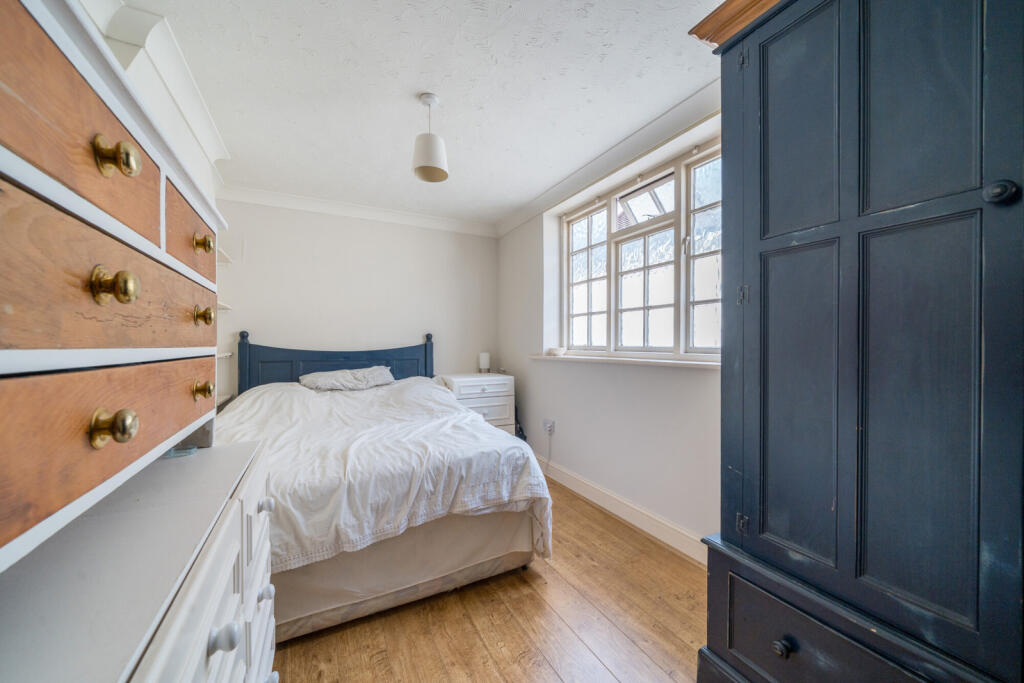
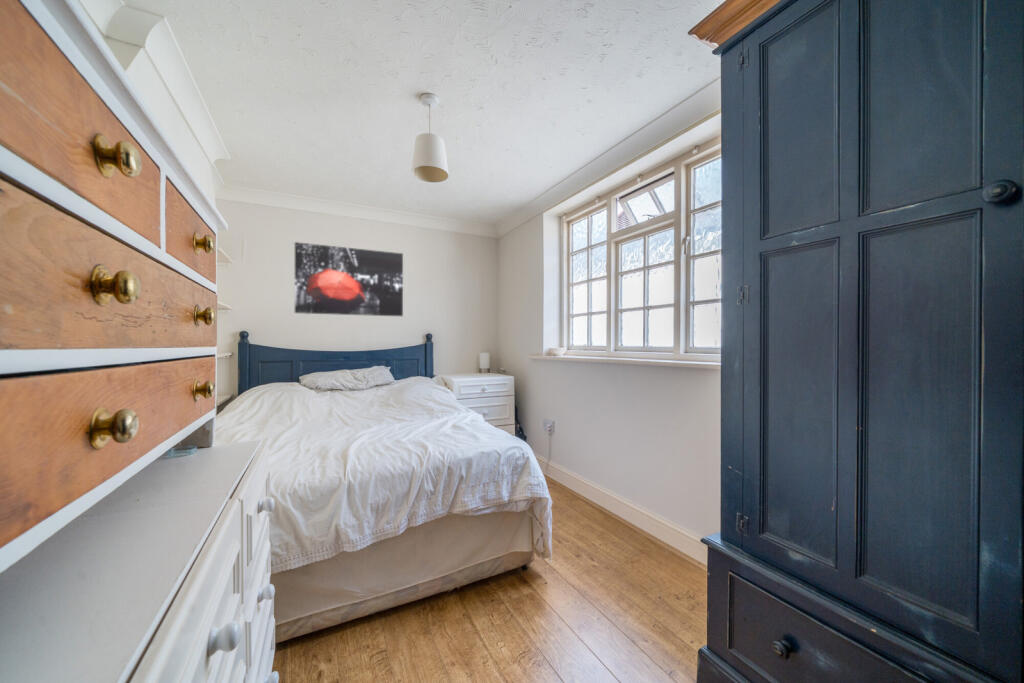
+ wall art [294,241,404,317]
